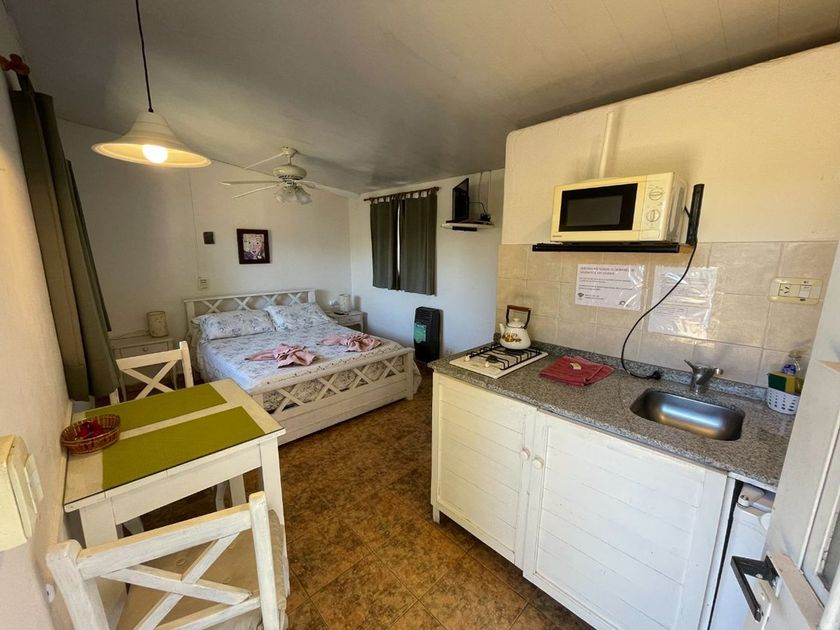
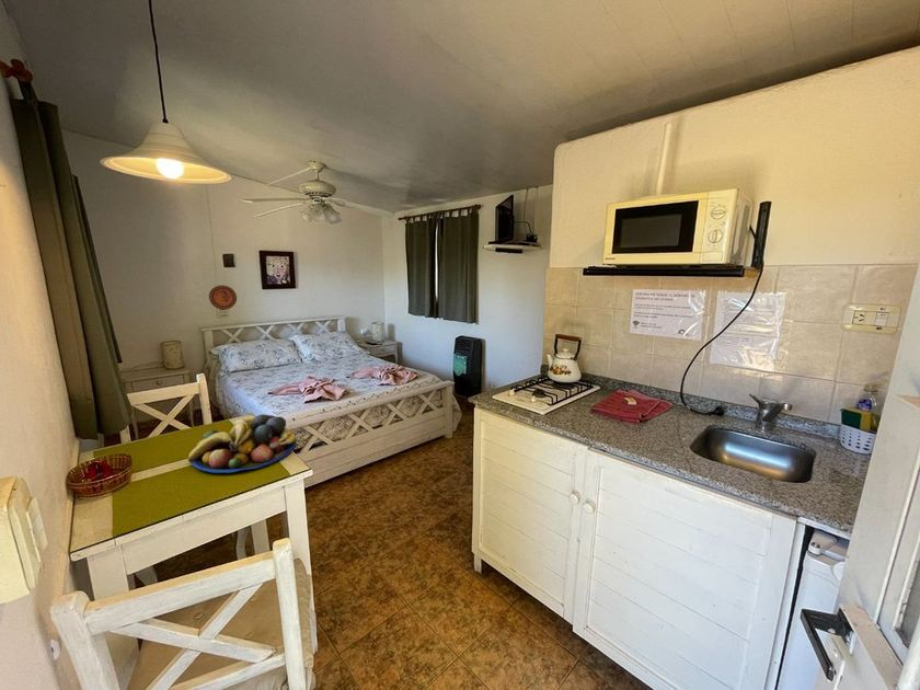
+ fruit bowl [187,413,298,474]
+ decorative plate [208,285,238,311]
